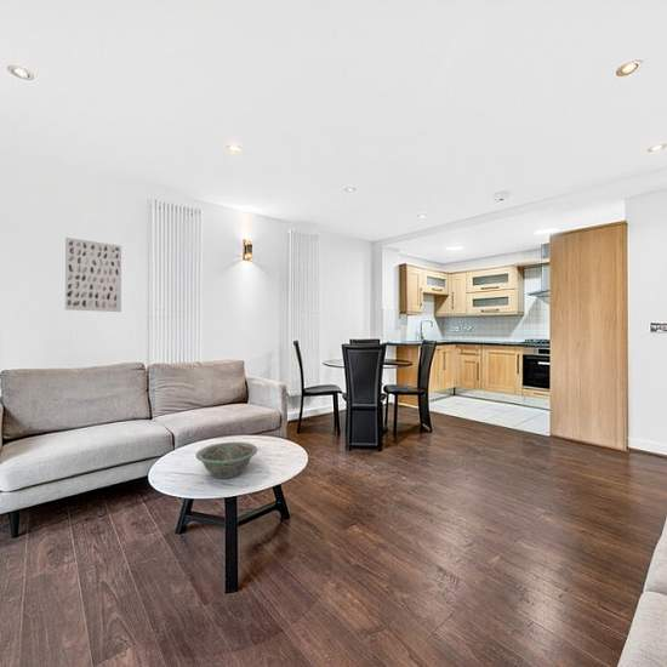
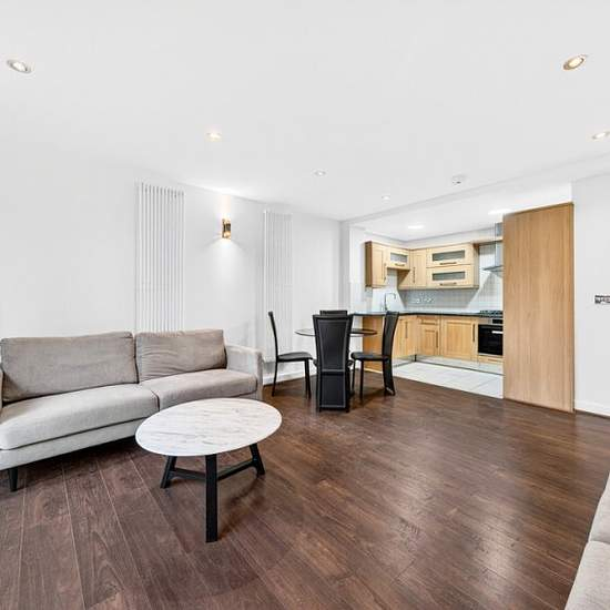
- decorative bowl [195,441,258,480]
- wall art [64,236,122,313]
